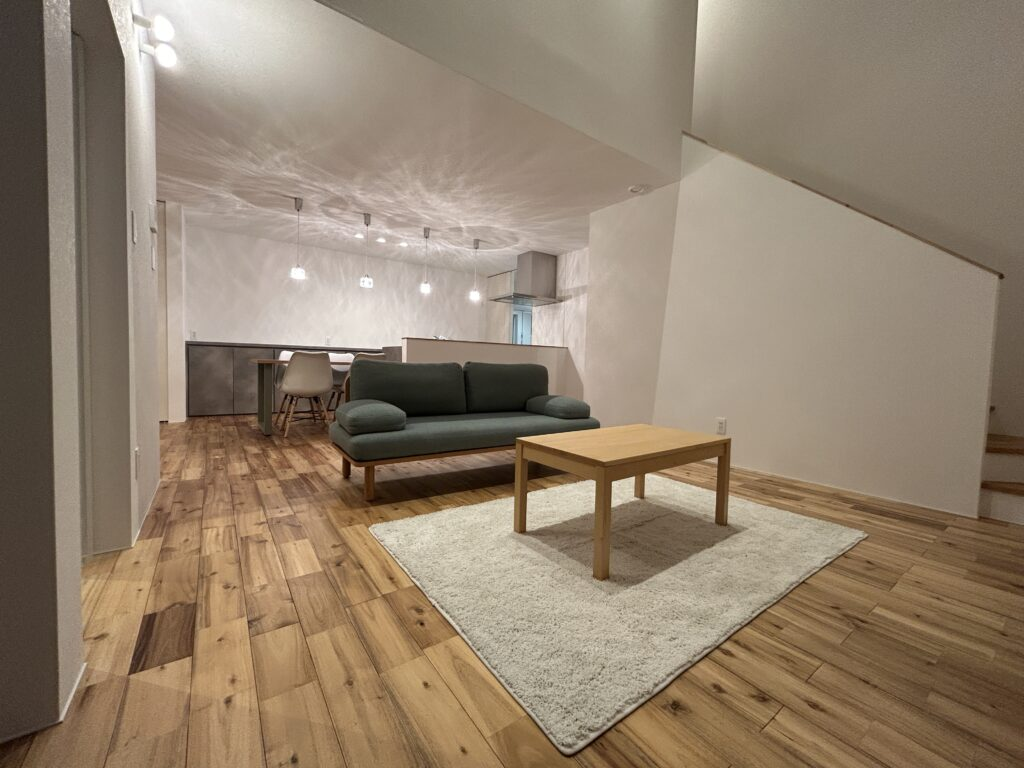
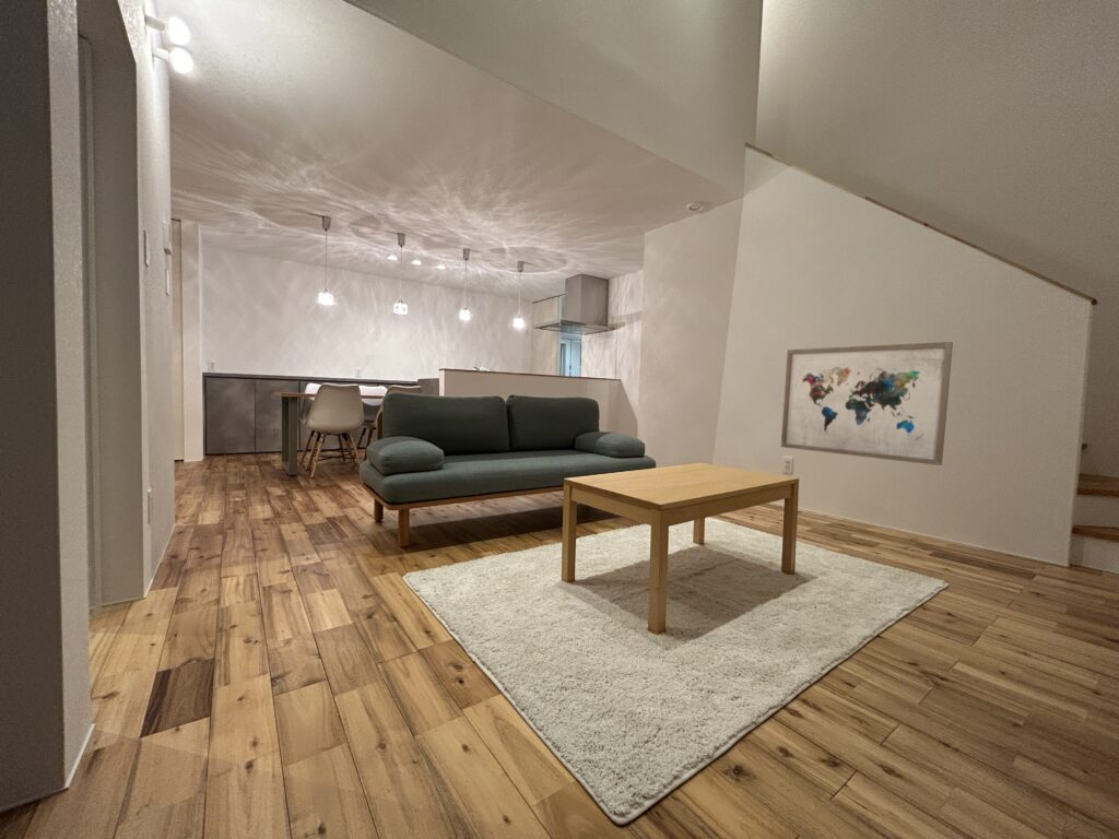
+ wall art [780,341,954,466]
